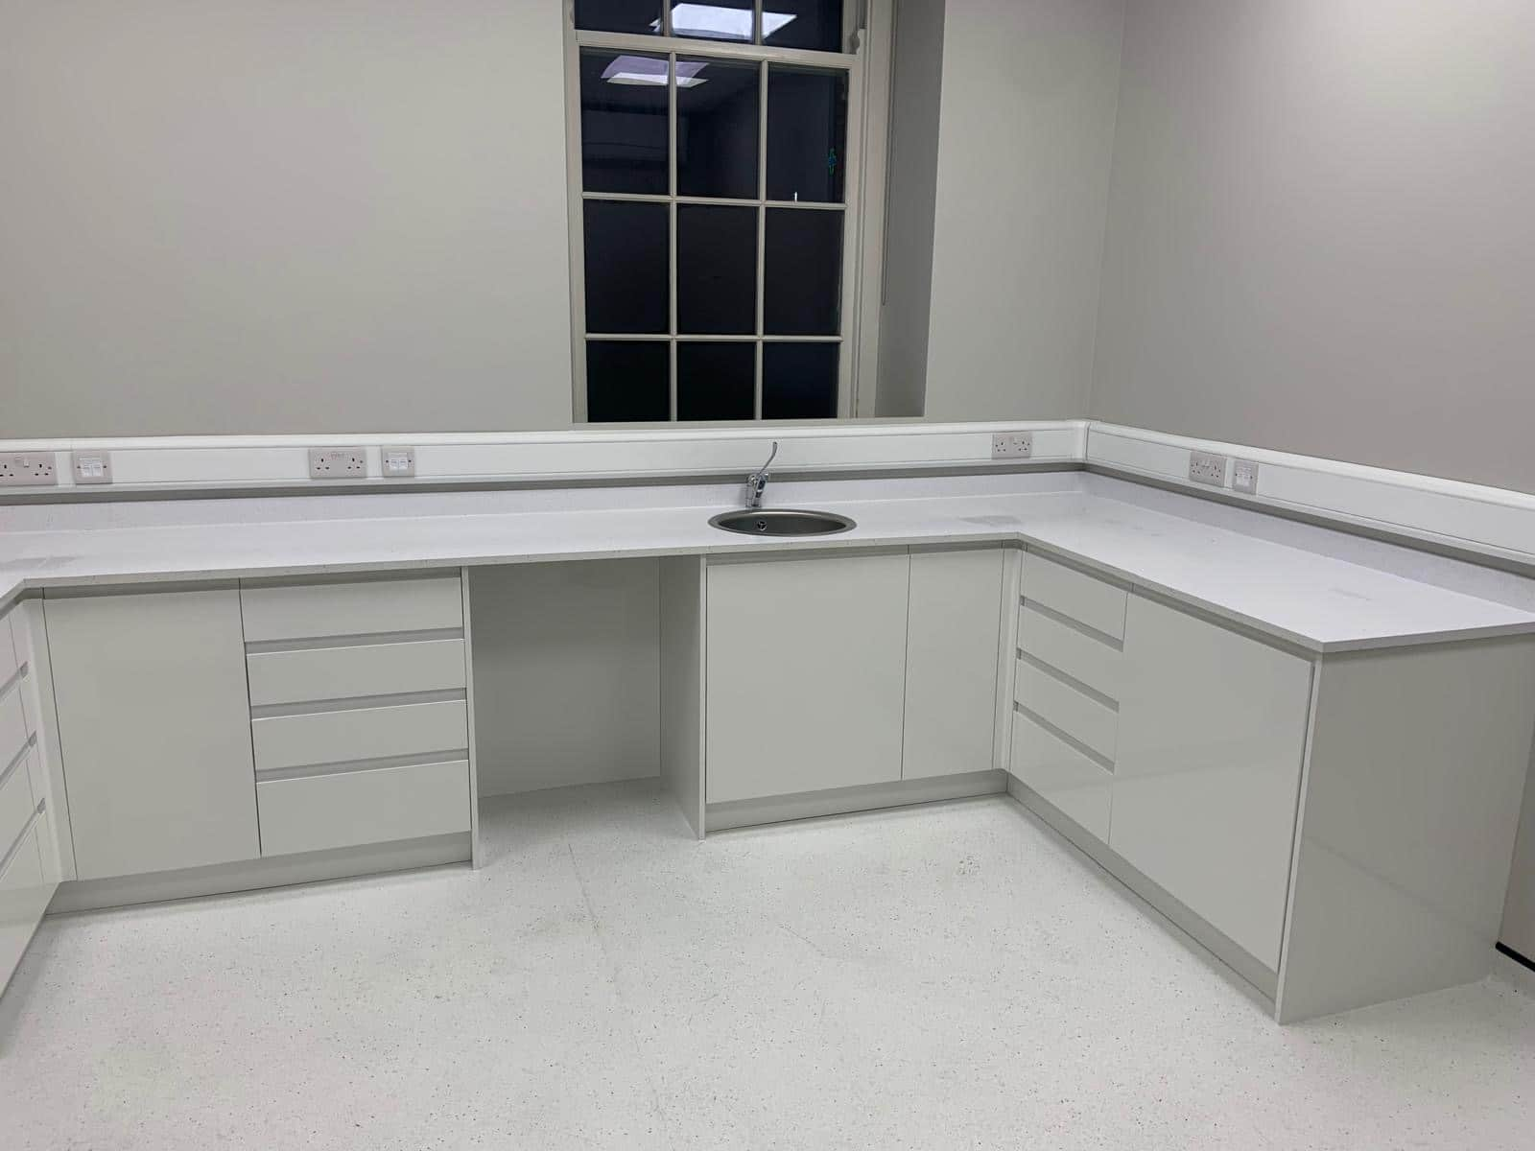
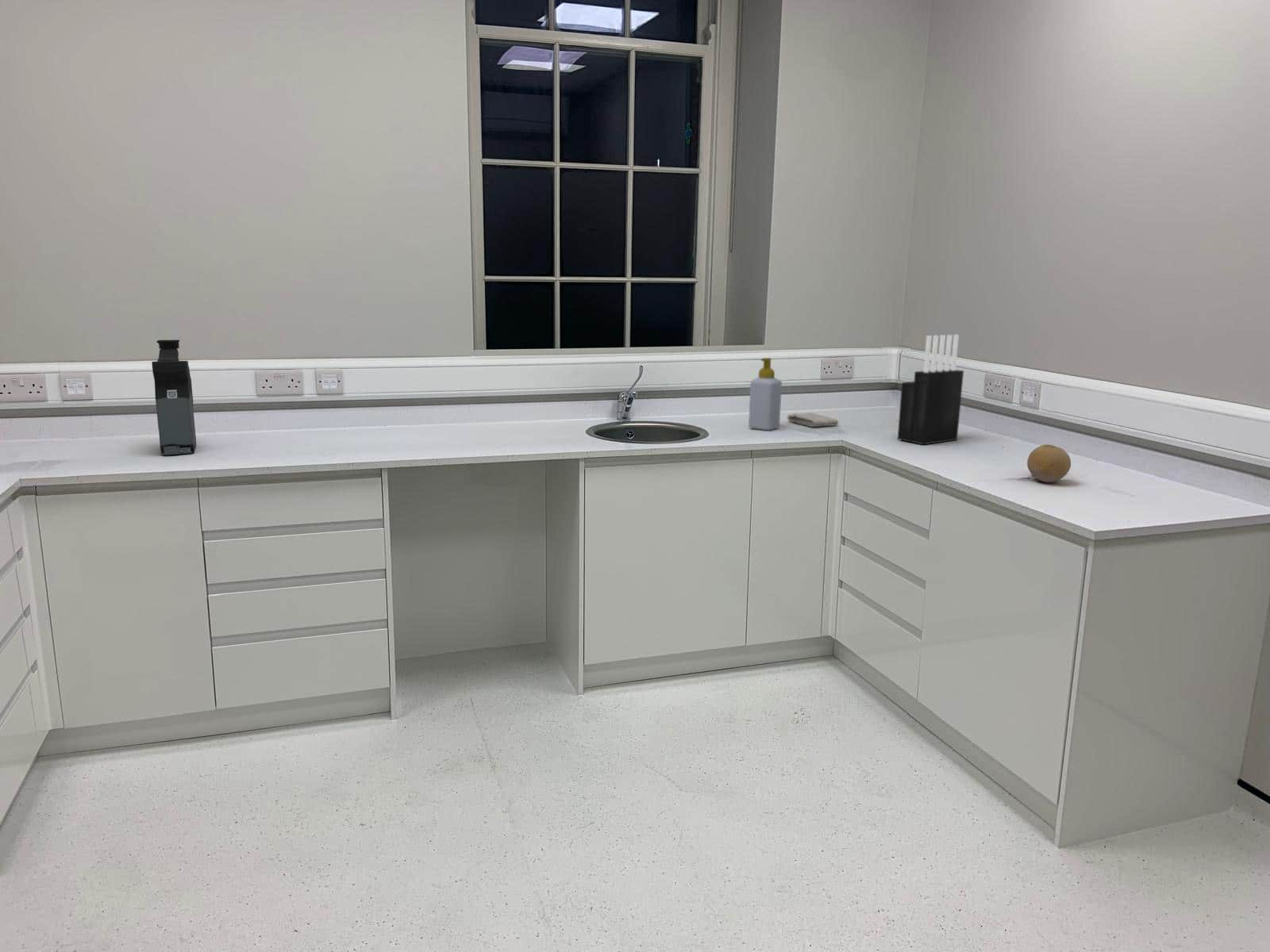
+ knife block [897,334,964,445]
+ washcloth [786,412,839,428]
+ fruit [1026,443,1072,483]
+ soap bottle [748,357,783,431]
+ coffee maker [151,339,197,455]
